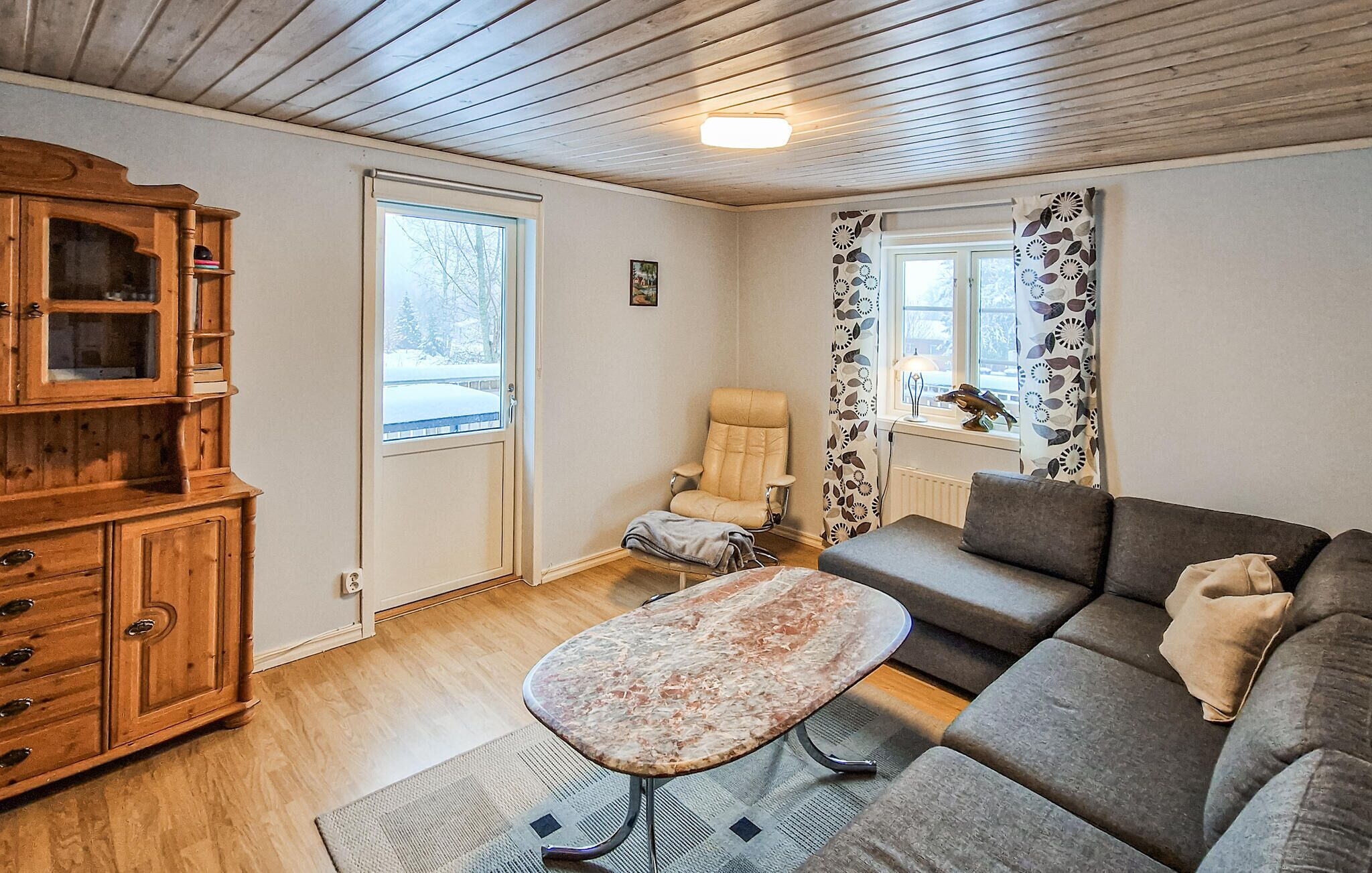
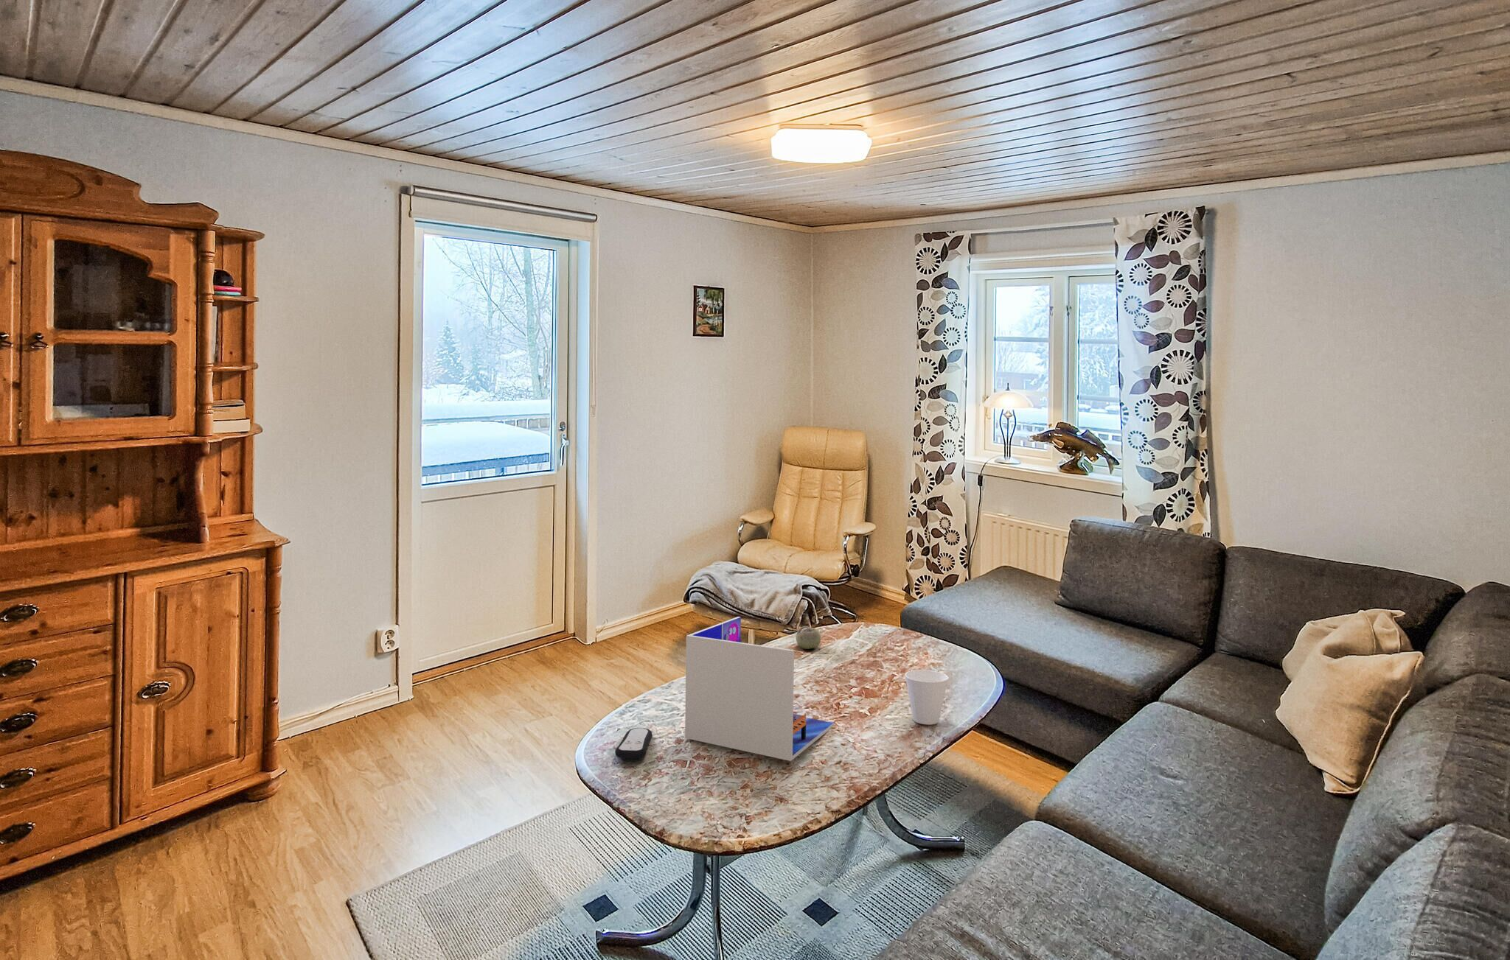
+ cup [904,669,950,725]
+ remote control [614,727,654,760]
+ folder [685,616,834,762]
+ fruit [795,626,822,650]
